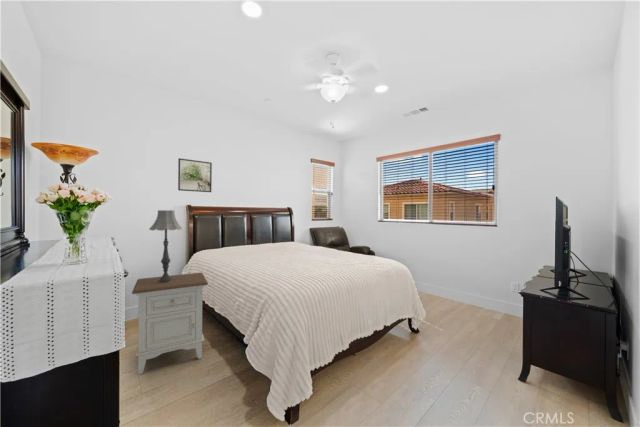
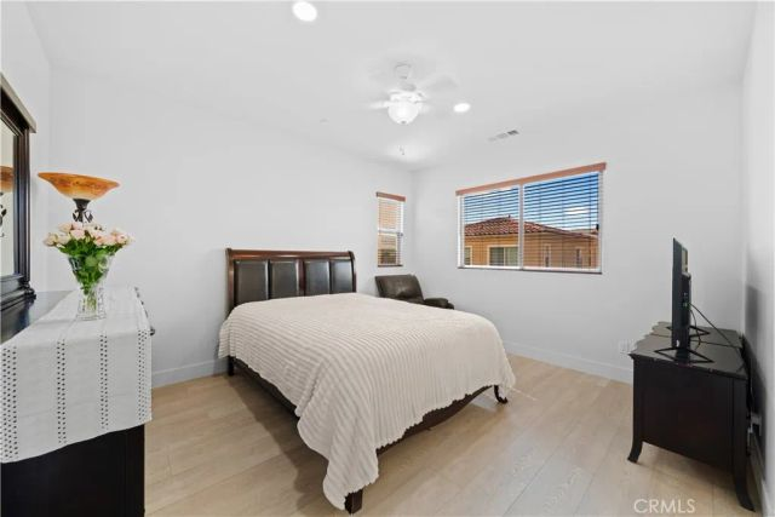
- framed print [177,157,213,193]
- table lamp [148,209,183,283]
- nightstand [131,272,209,375]
